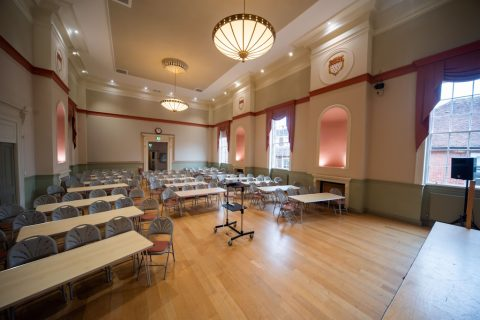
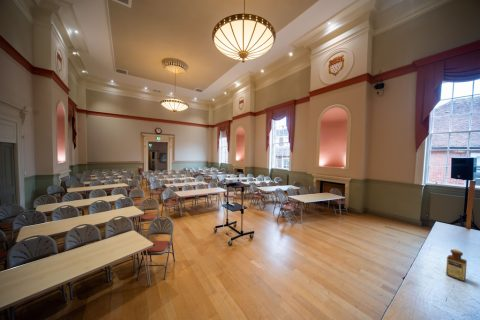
+ bottle [445,248,468,282]
